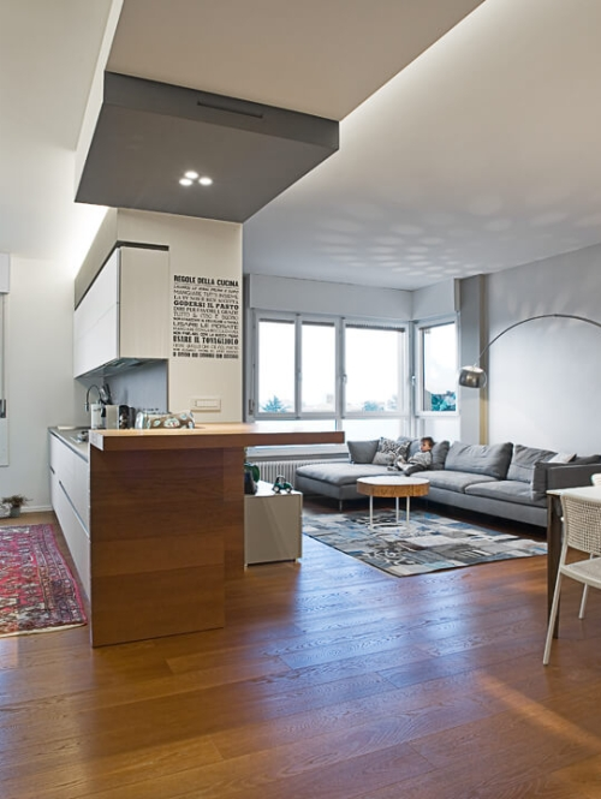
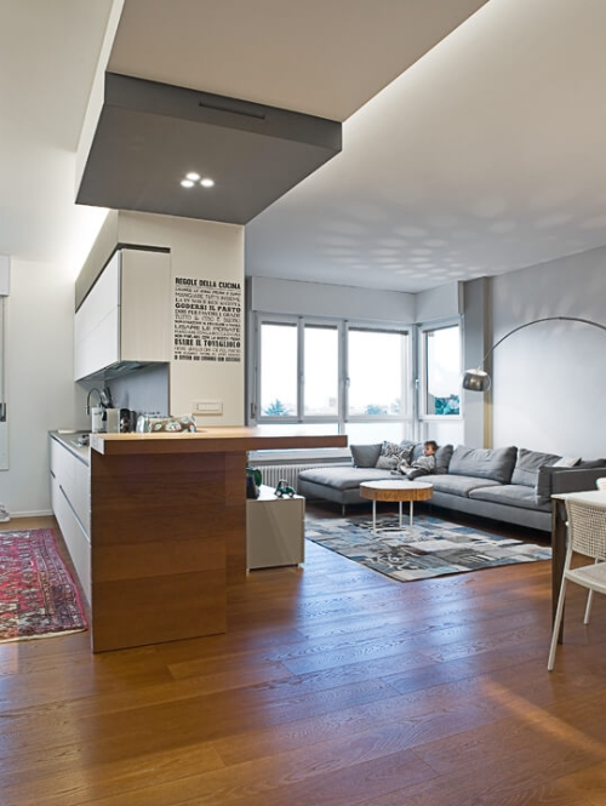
- potted plant [0,494,32,519]
